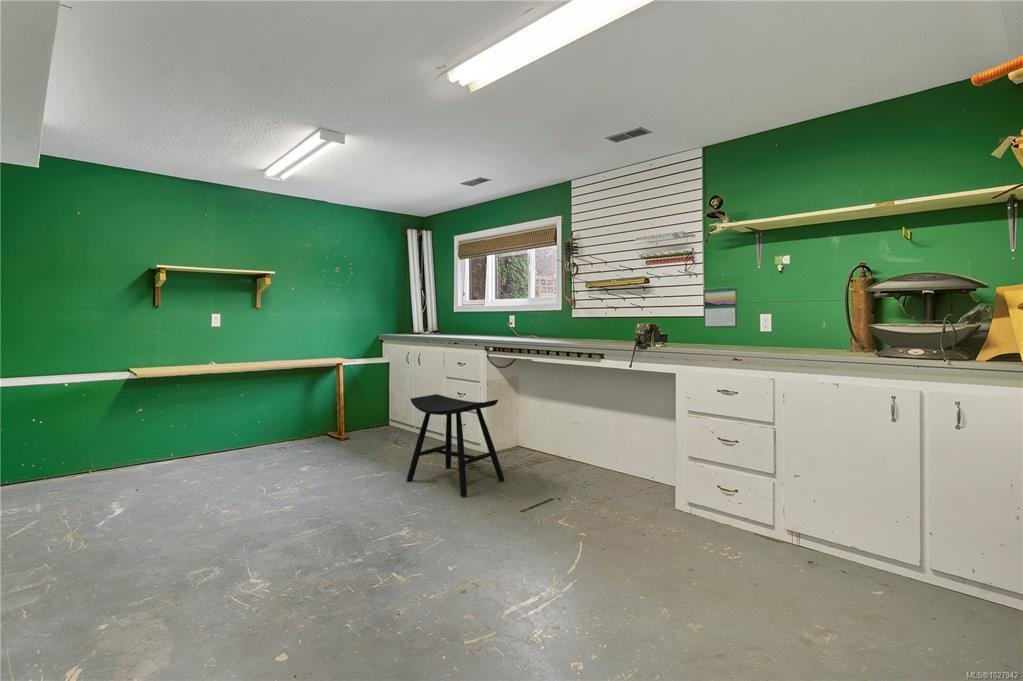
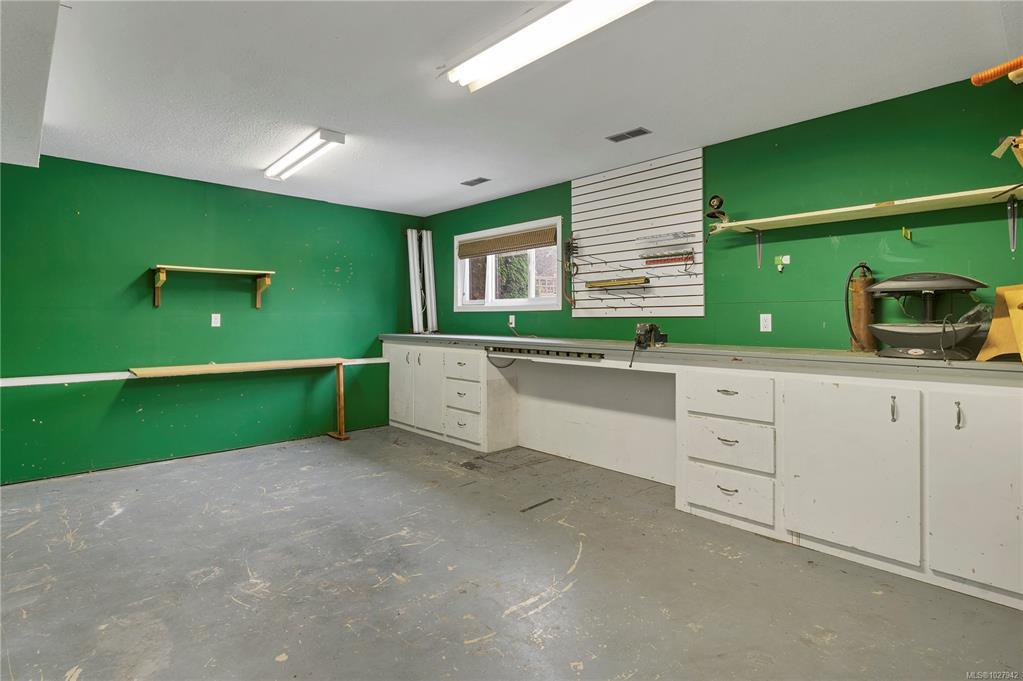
- stool [405,393,505,497]
- calendar [703,285,739,329]
